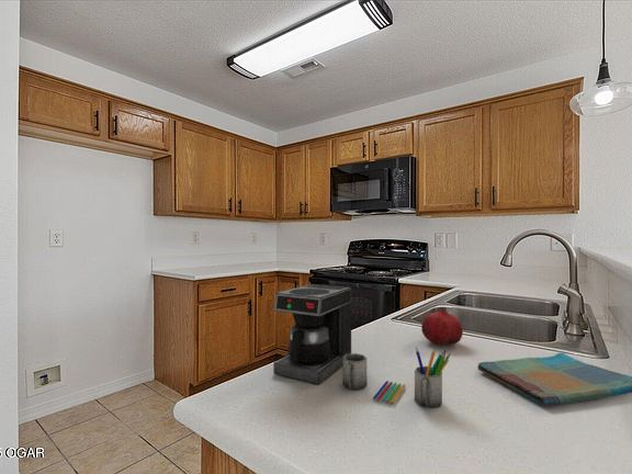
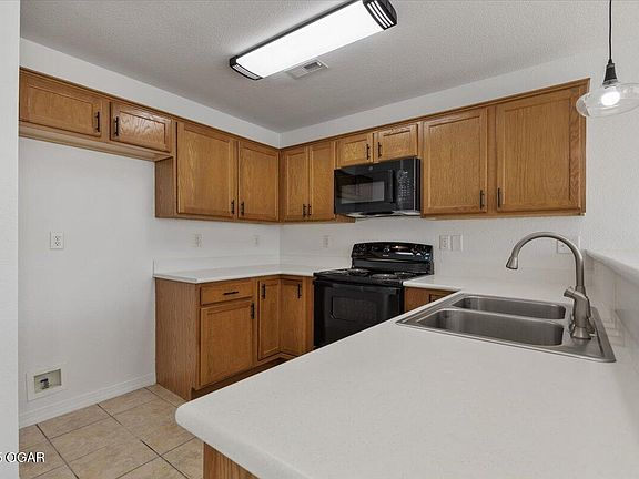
- coffee maker [272,283,451,409]
- fruit [420,306,464,346]
- dish towel [476,351,632,407]
